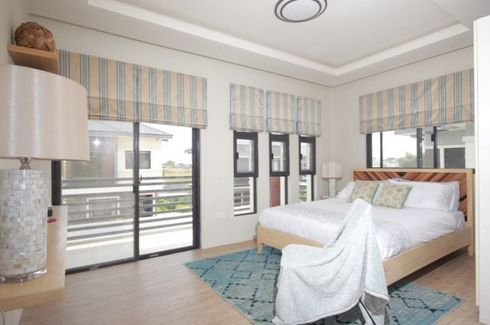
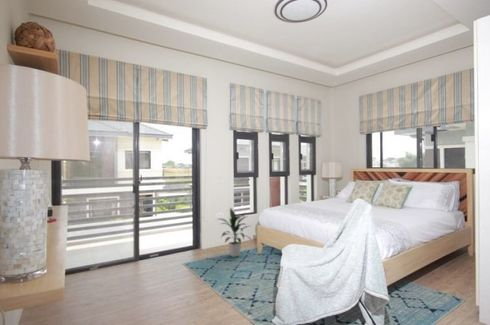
+ indoor plant [218,206,253,258]
